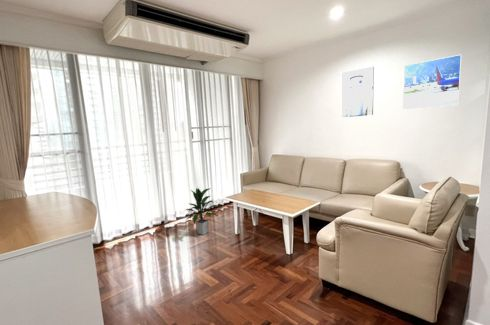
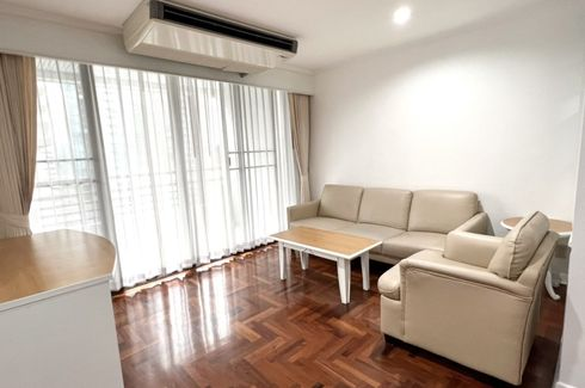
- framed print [402,53,463,110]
- indoor plant [185,187,219,236]
- wall art [341,65,375,118]
